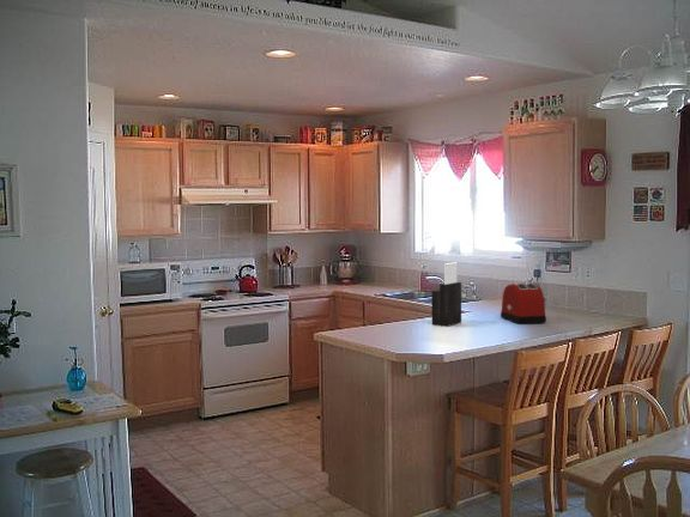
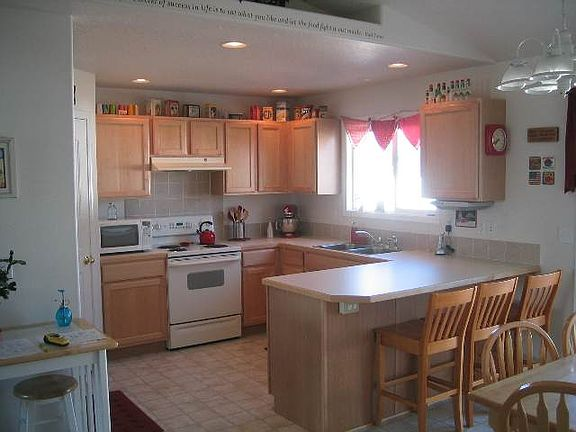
- knife block [430,261,462,327]
- toaster [500,282,547,324]
